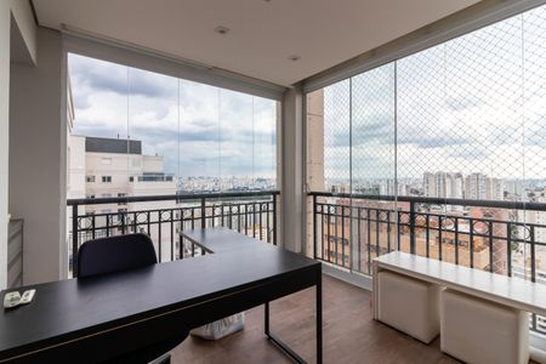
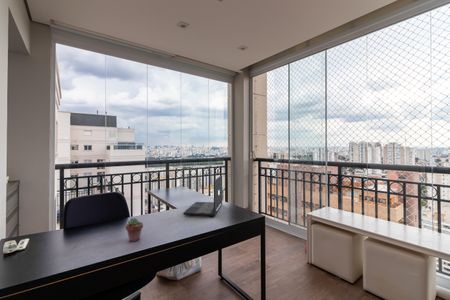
+ potted succulent [125,217,144,243]
+ laptop [182,175,223,217]
